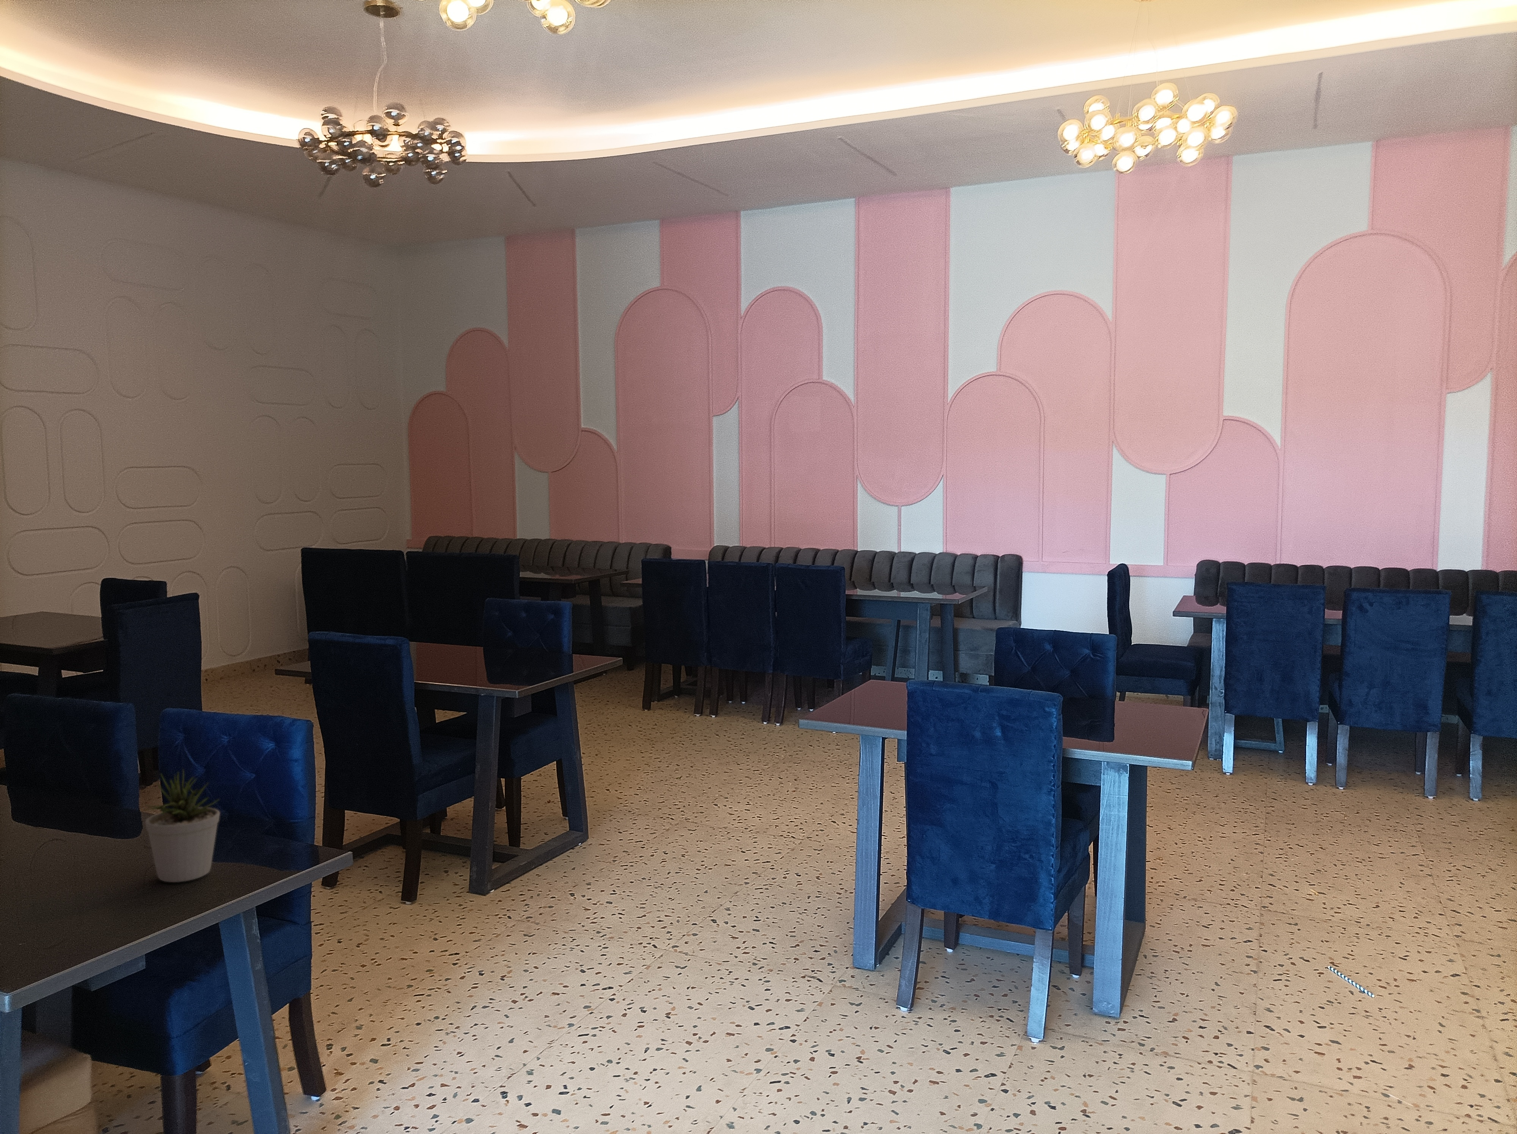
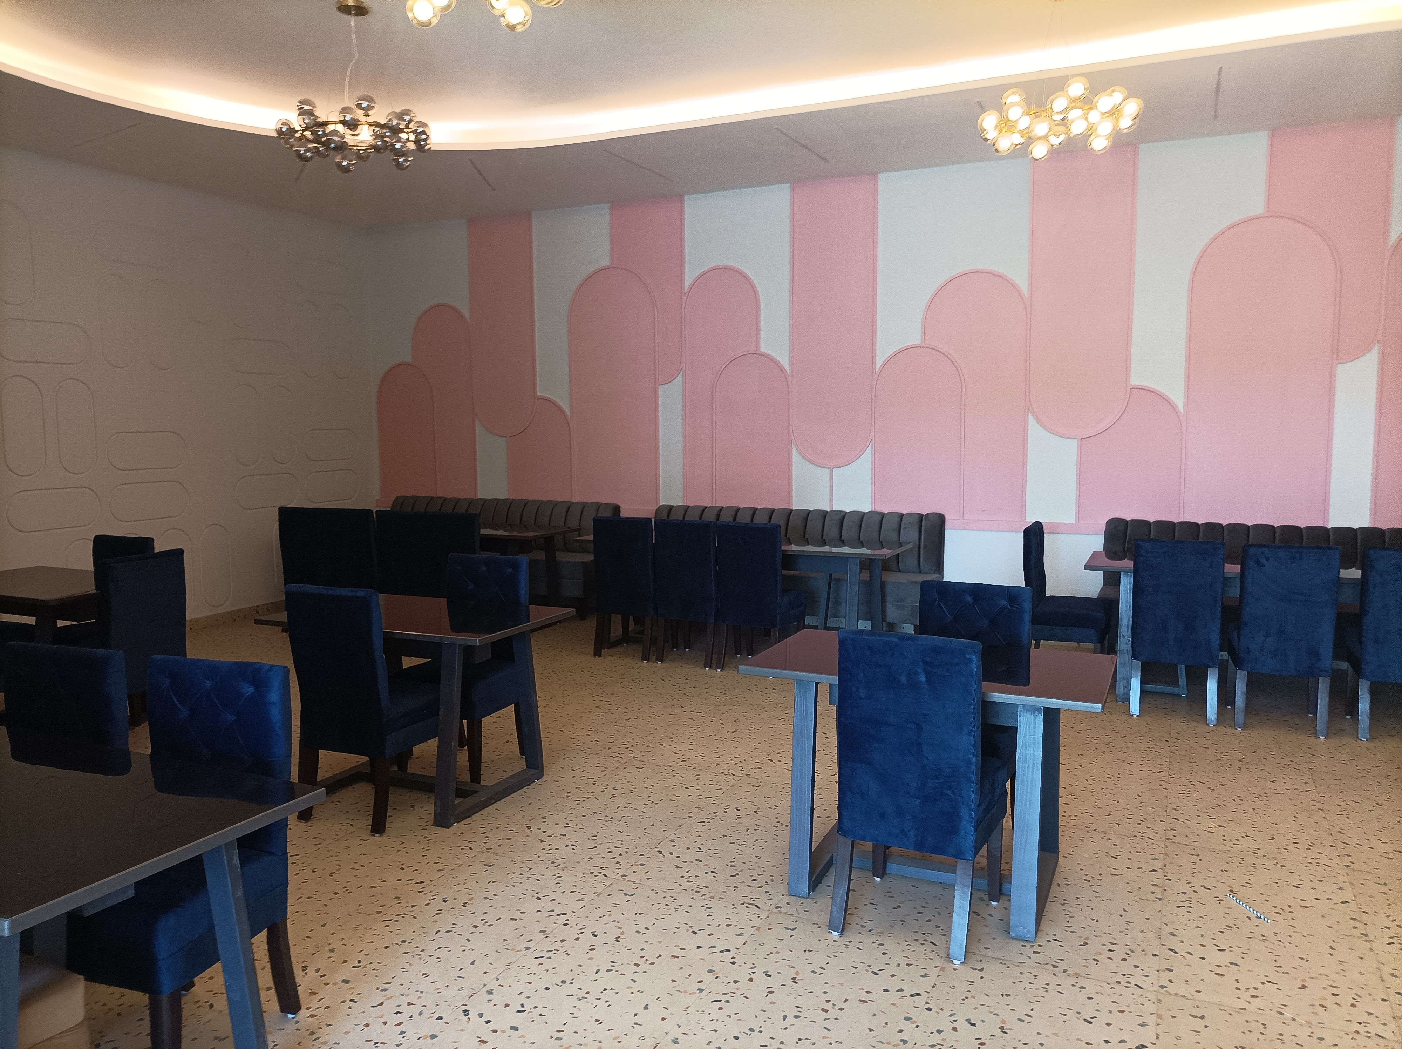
- potted plant [144,767,220,883]
